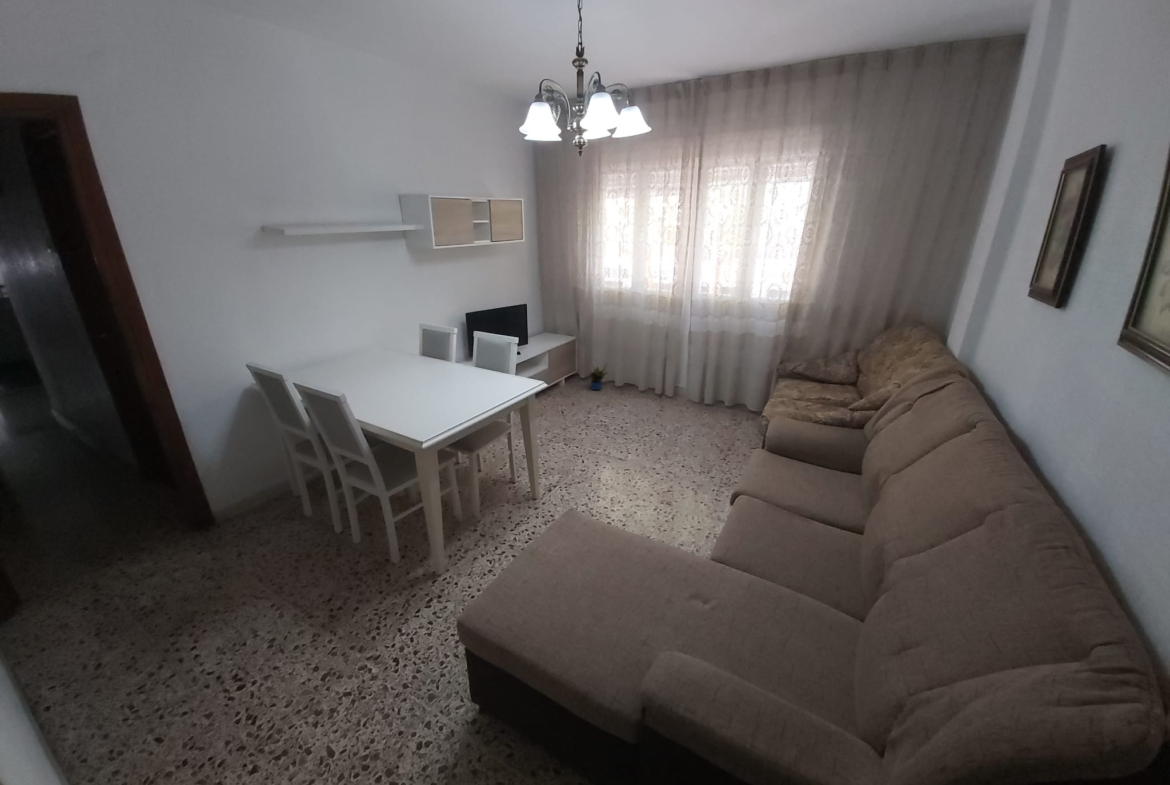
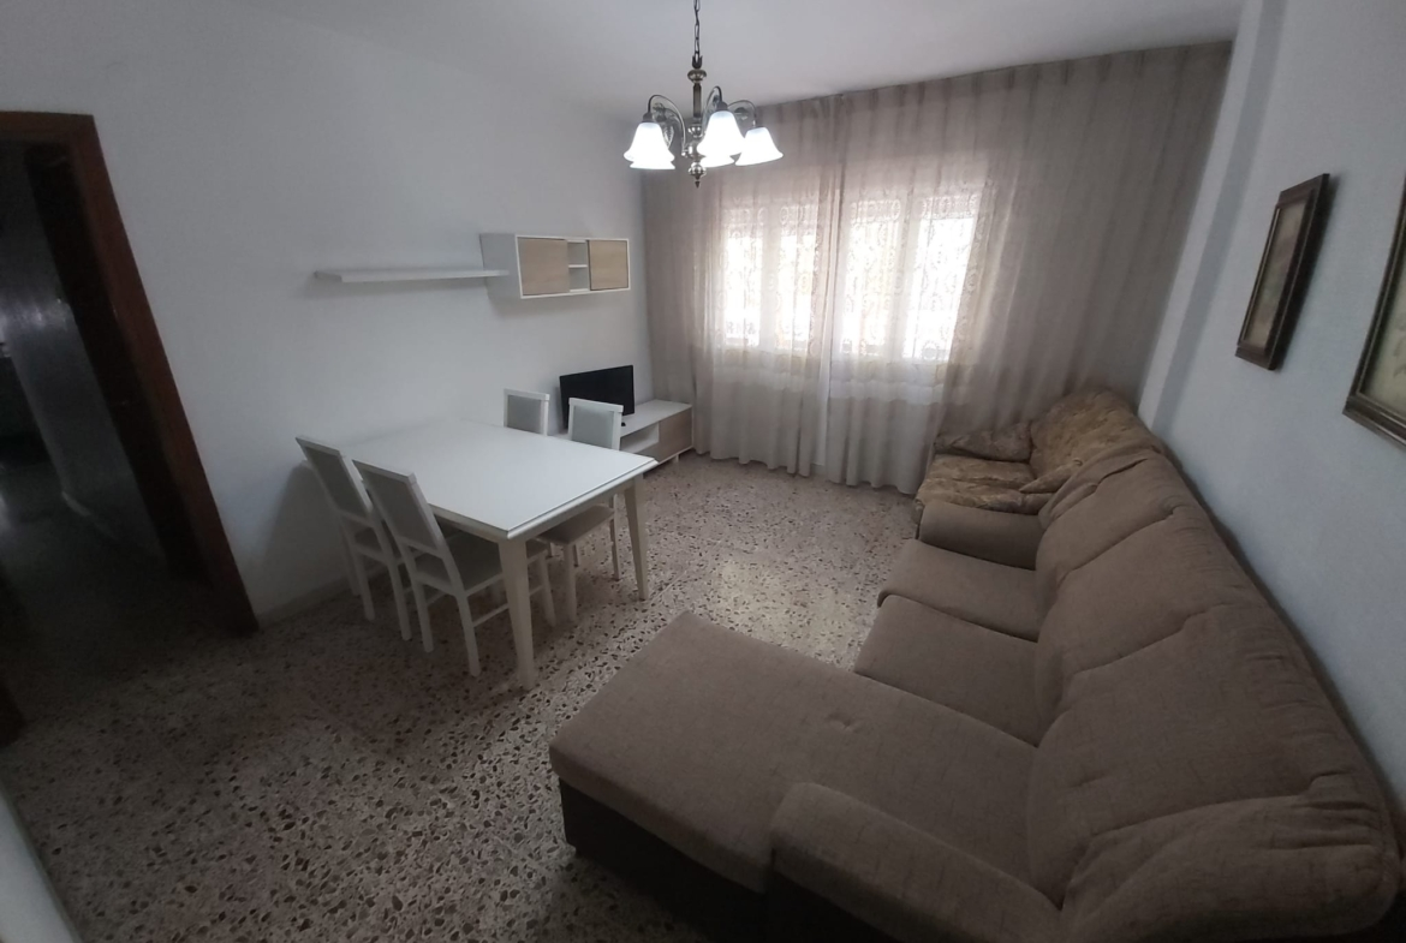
- potted plant [588,362,609,391]
